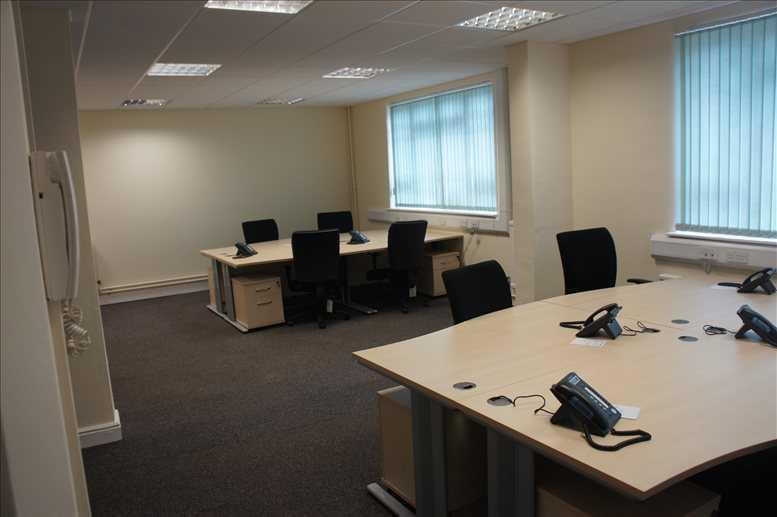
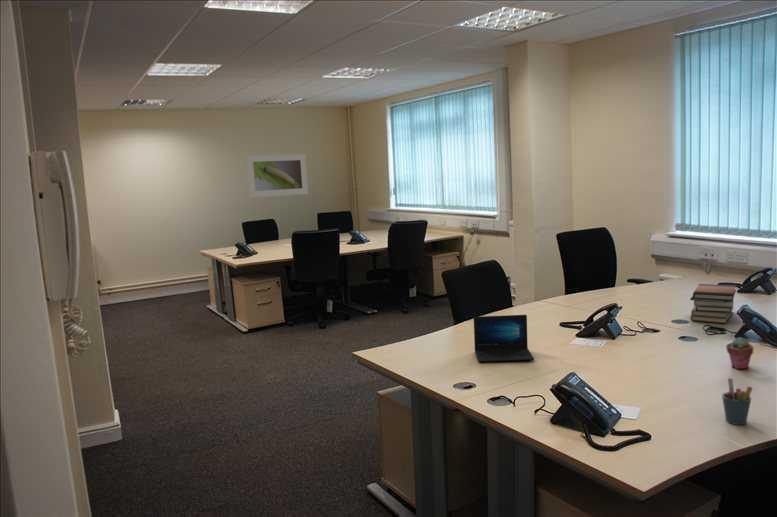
+ potted succulent [725,336,754,370]
+ book stack [689,283,737,324]
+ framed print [245,153,309,199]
+ laptop [473,314,535,363]
+ pen holder [721,377,753,426]
